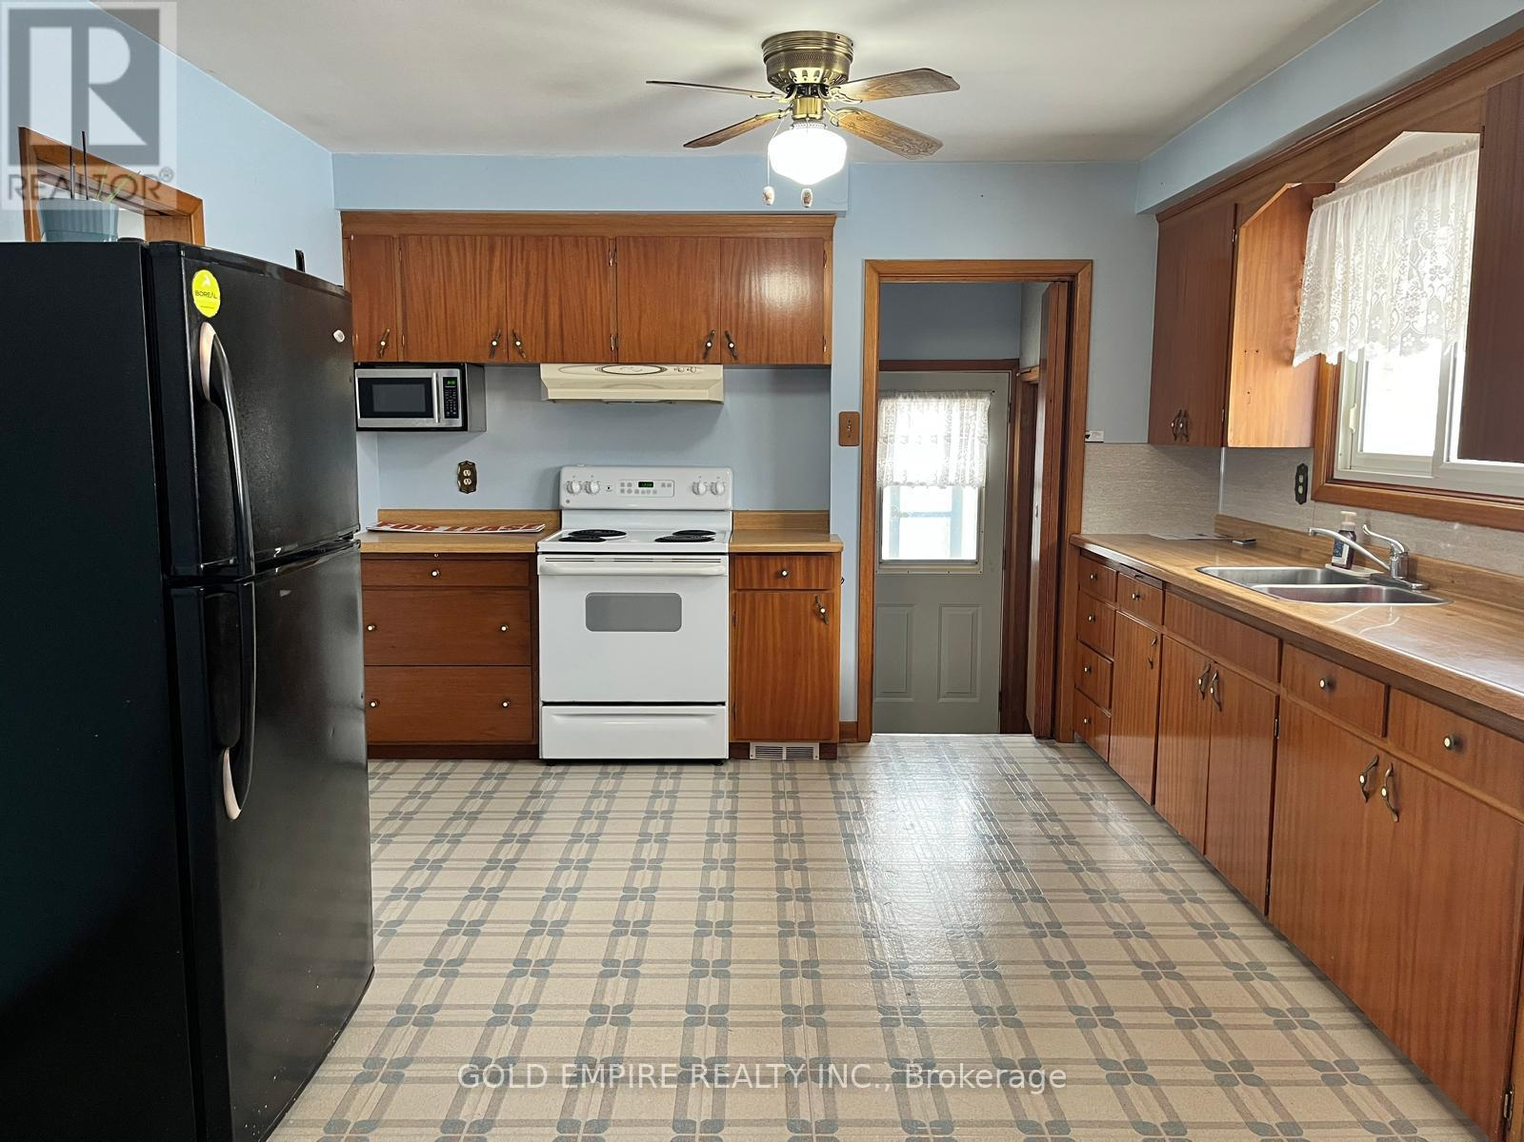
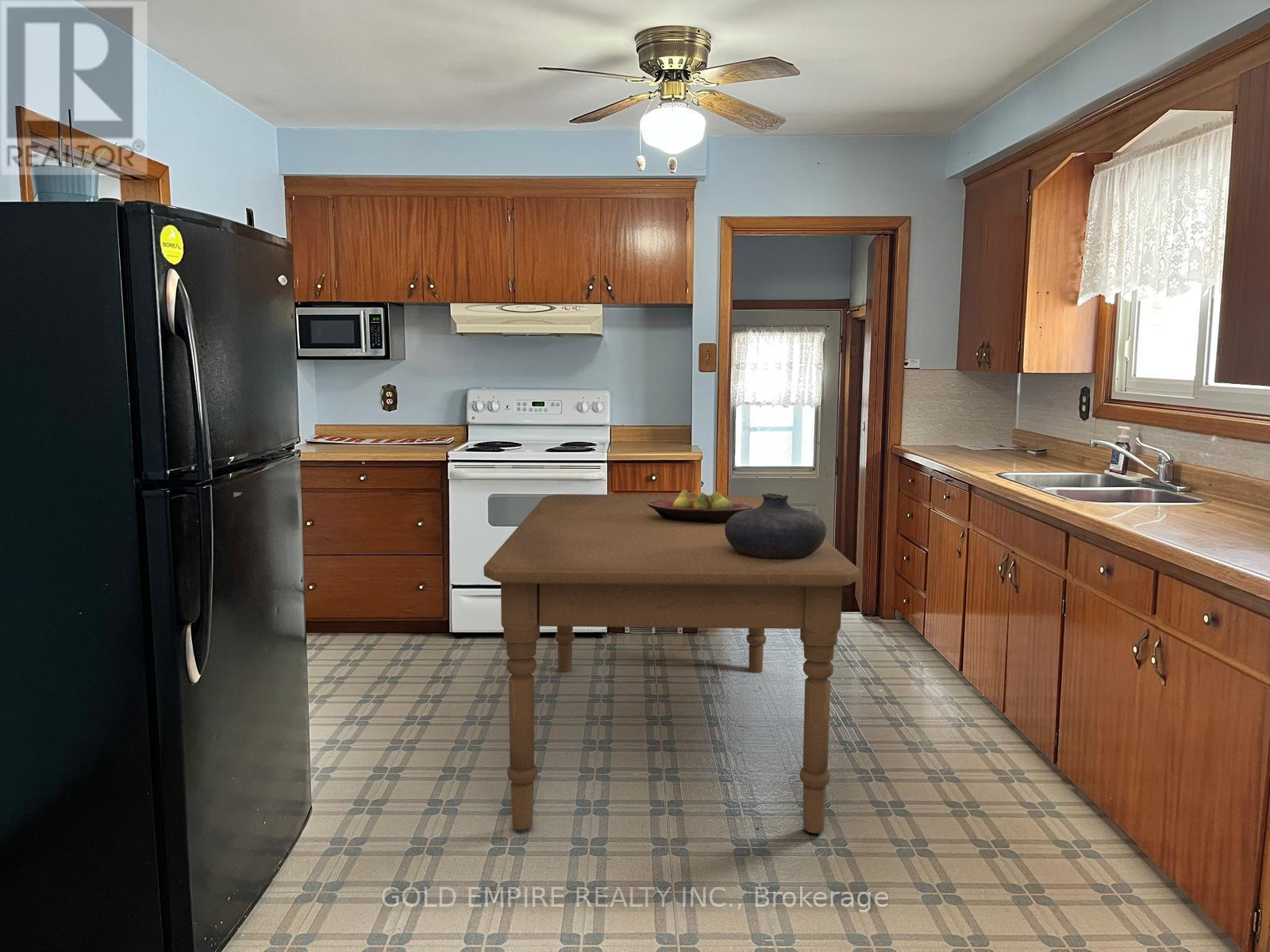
+ fruit bowl [647,489,752,524]
+ dining table [483,493,860,834]
+ vase [725,493,827,559]
